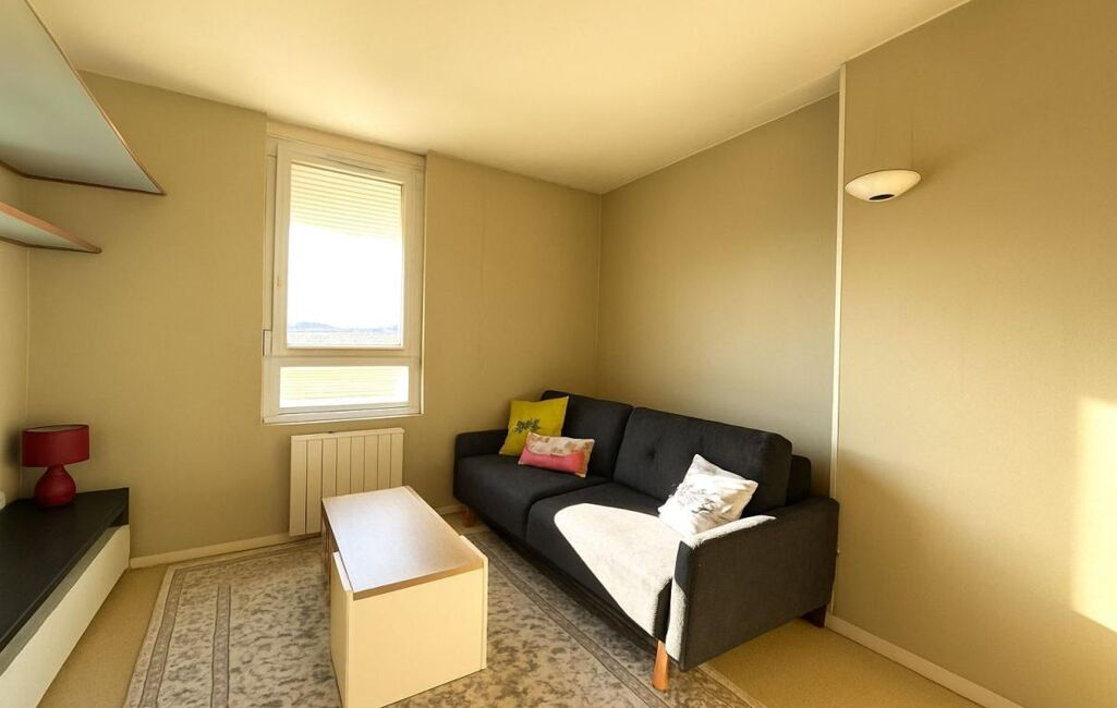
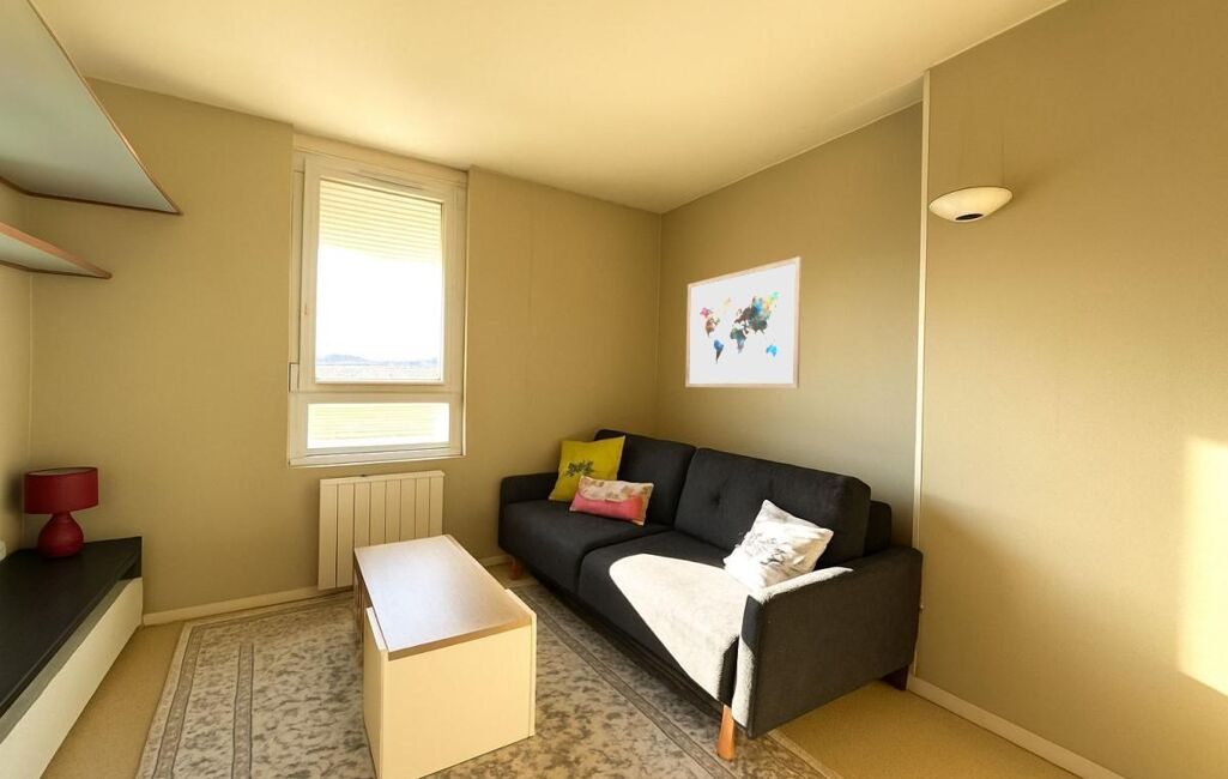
+ wall art [684,255,803,390]
